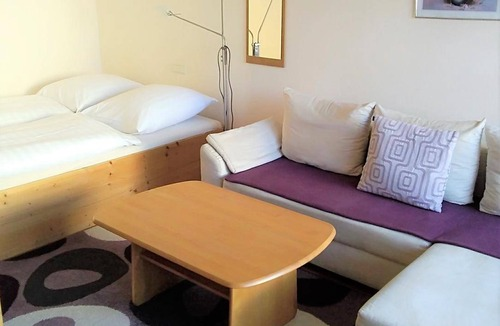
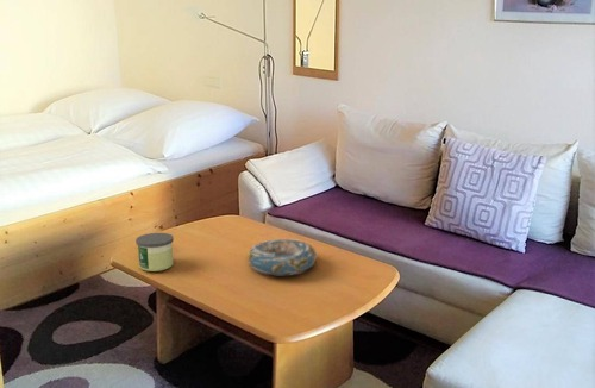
+ candle [134,232,175,273]
+ decorative bowl [246,237,318,277]
